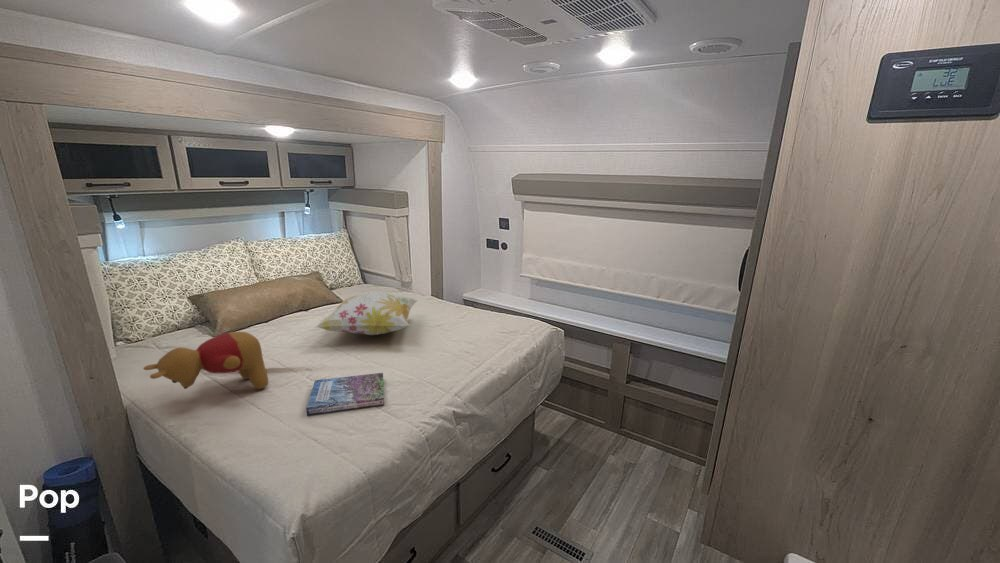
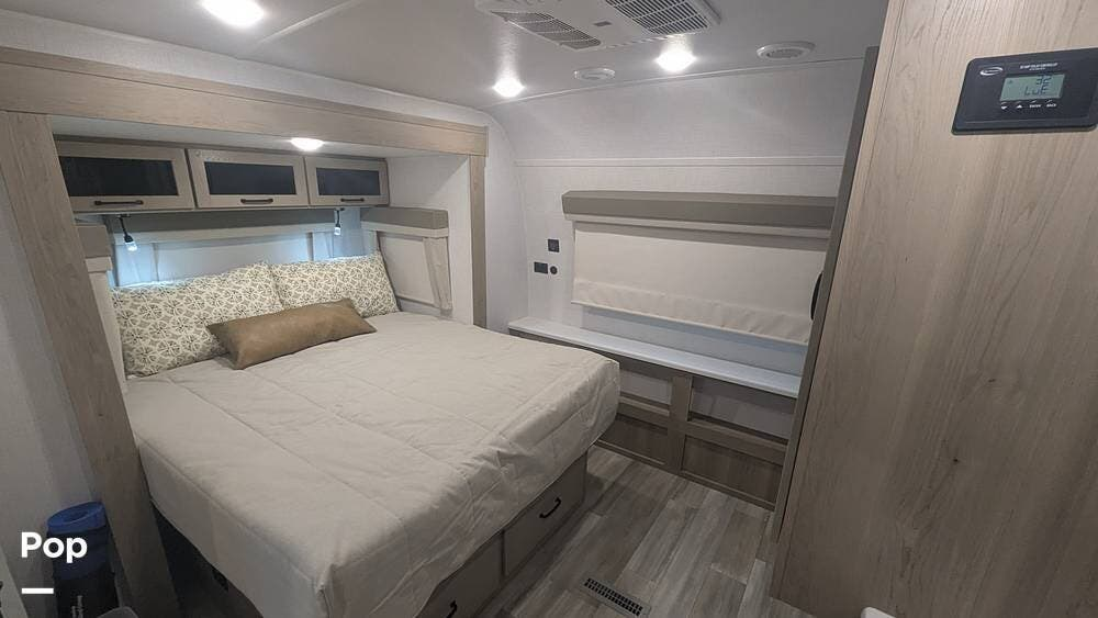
- stuffed bear [142,331,269,390]
- book [305,372,385,416]
- decorative pillow [313,290,419,336]
